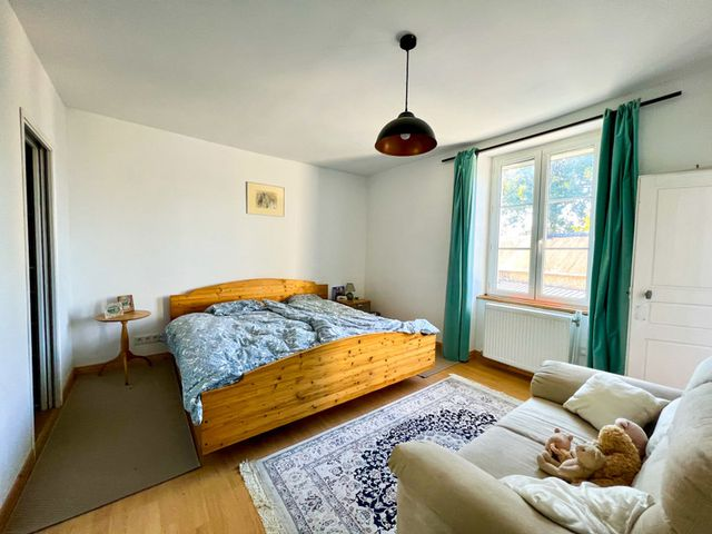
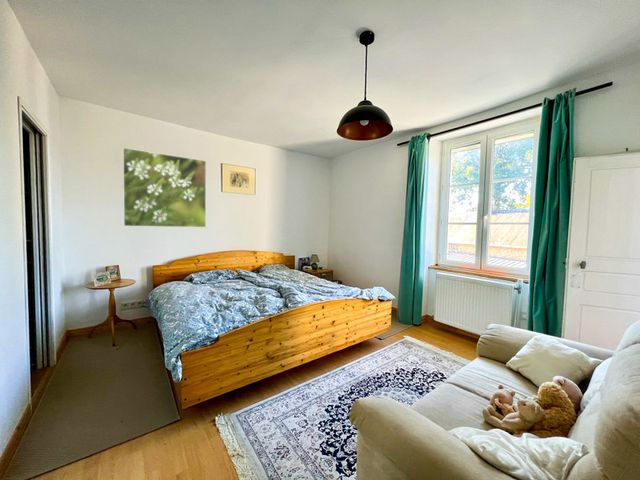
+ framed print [122,147,207,228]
